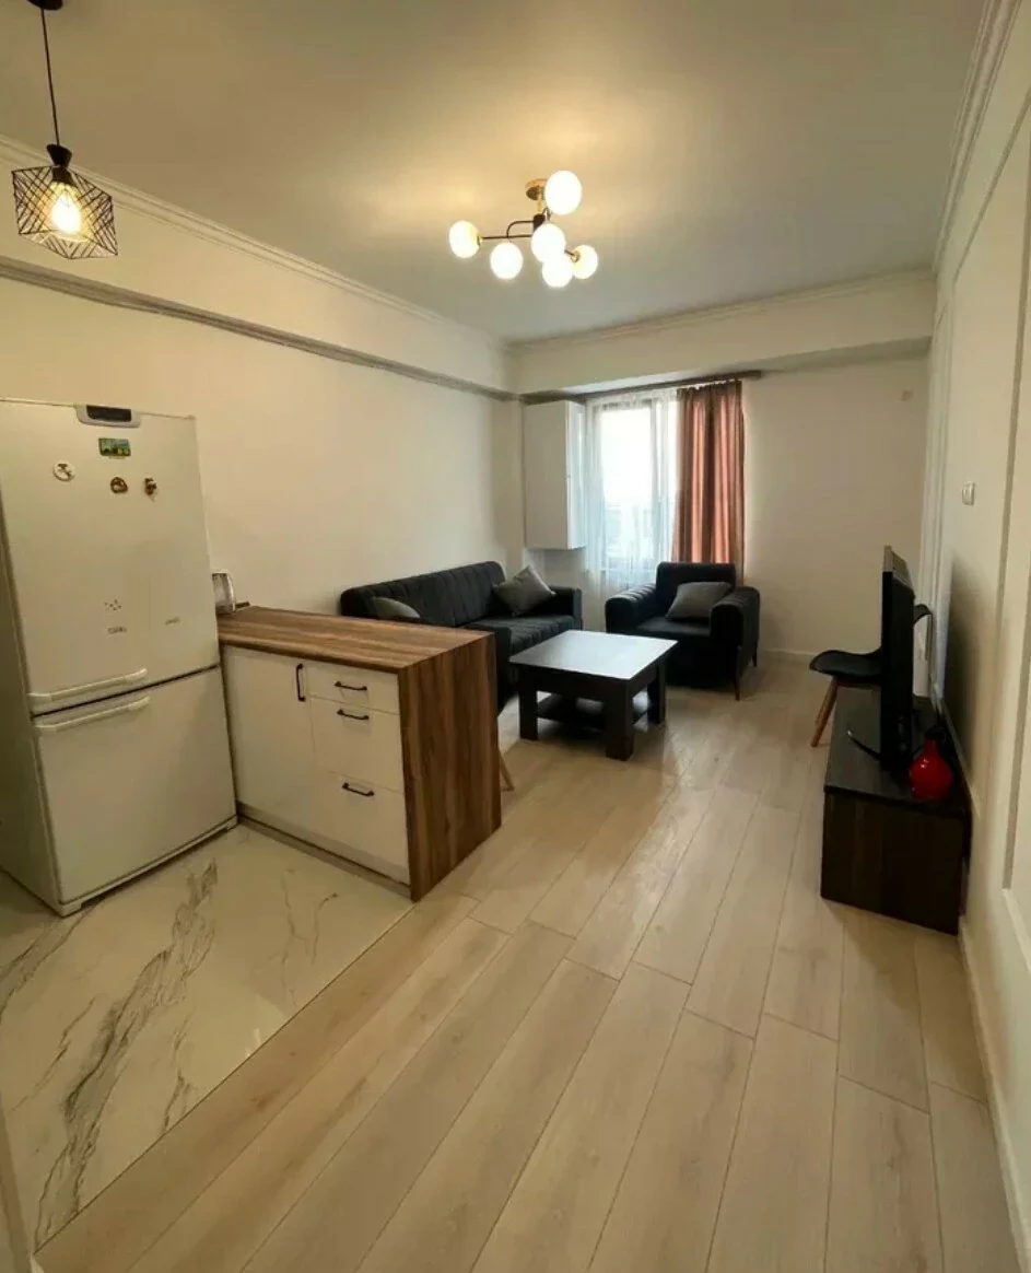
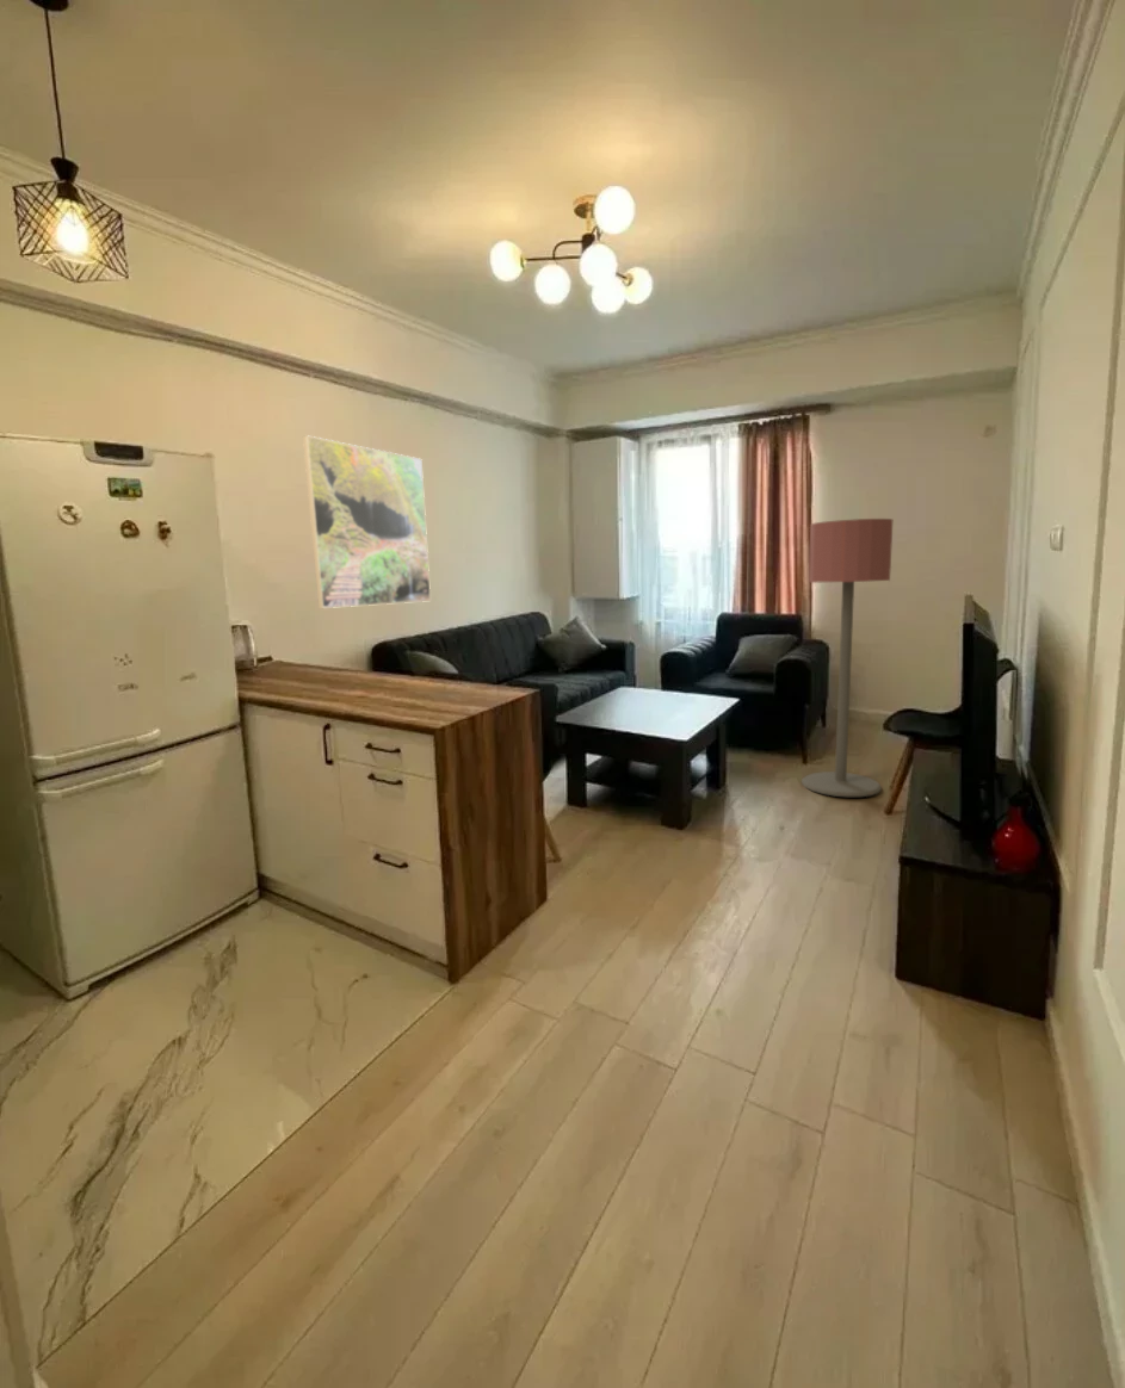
+ floor lamp [801,518,894,798]
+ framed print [302,434,432,609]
